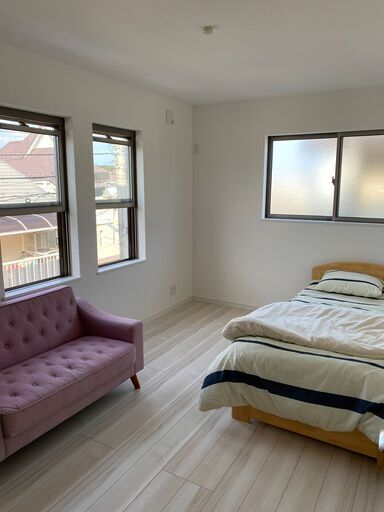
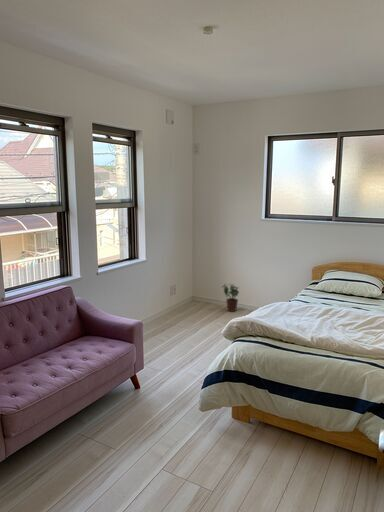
+ potted plant [221,283,240,313]
